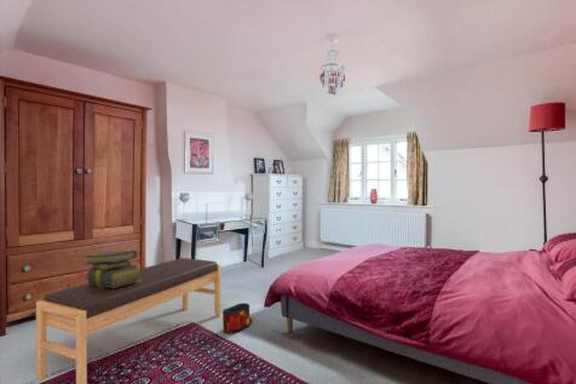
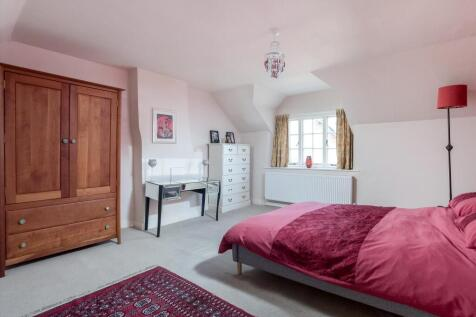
- bag [221,302,253,334]
- stack of books [83,250,142,288]
- bench [35,257,221,384]
